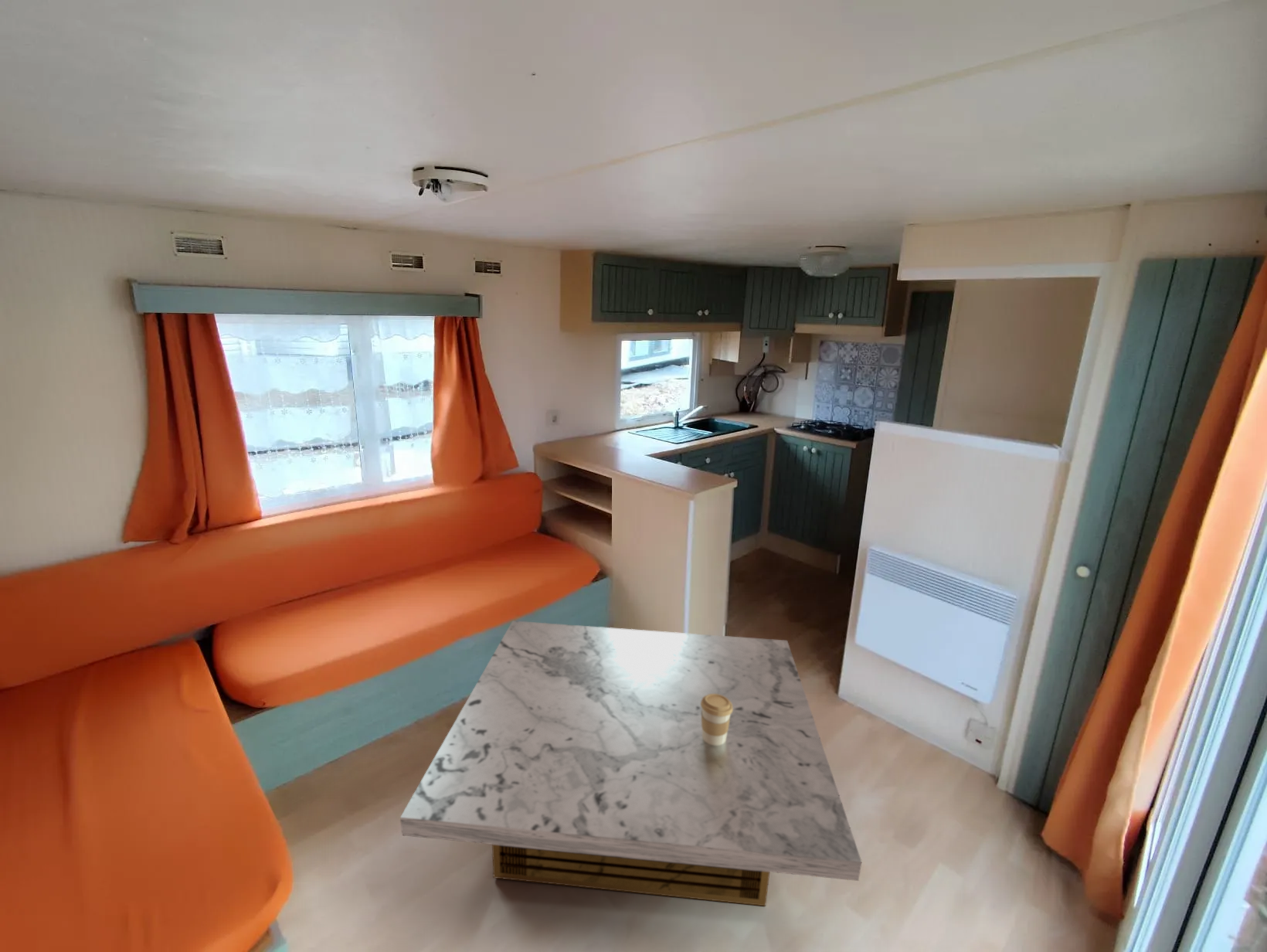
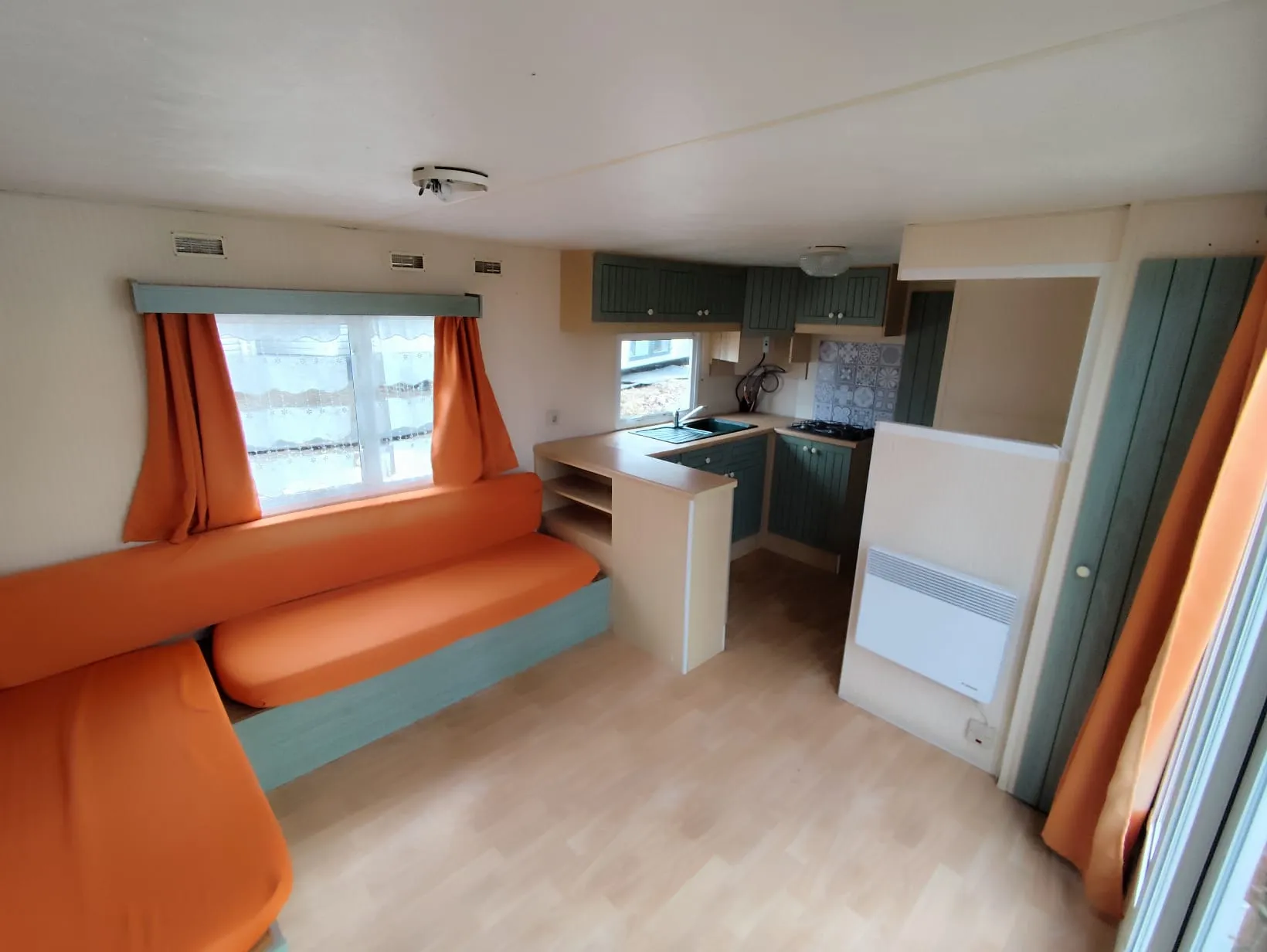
- coffee table [399,620,862,906]
- coffee cup [701,694,732,746]
